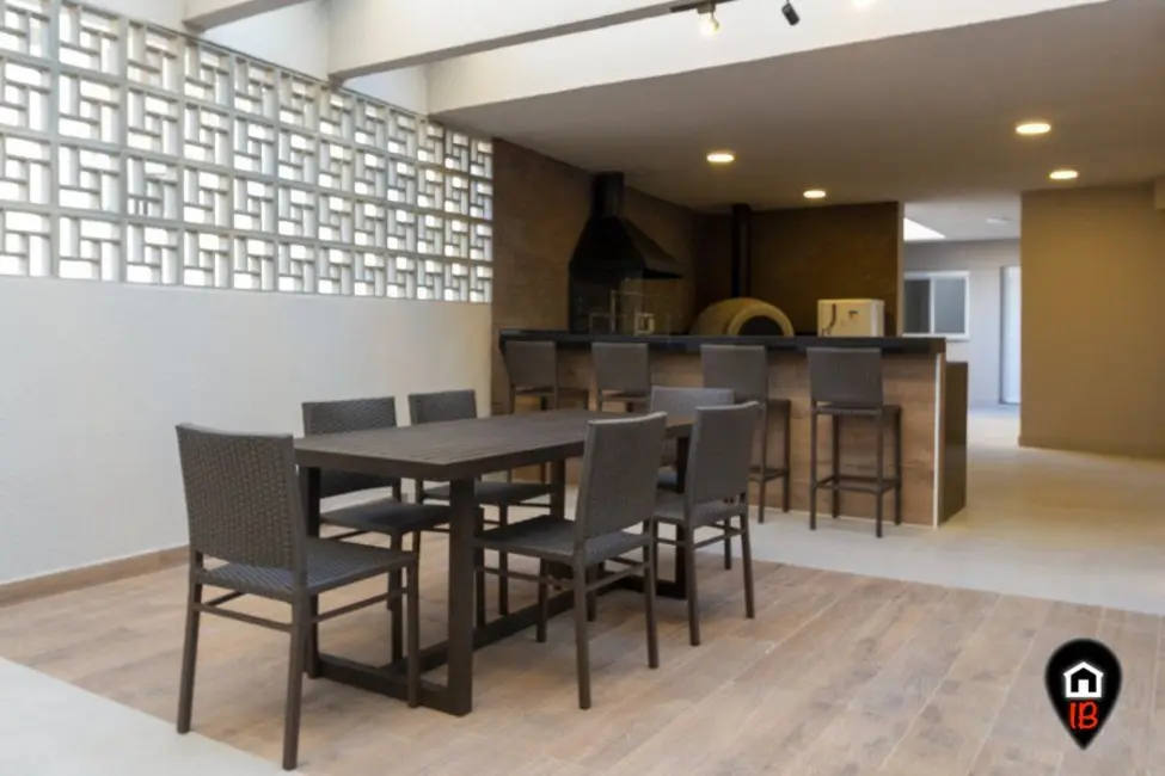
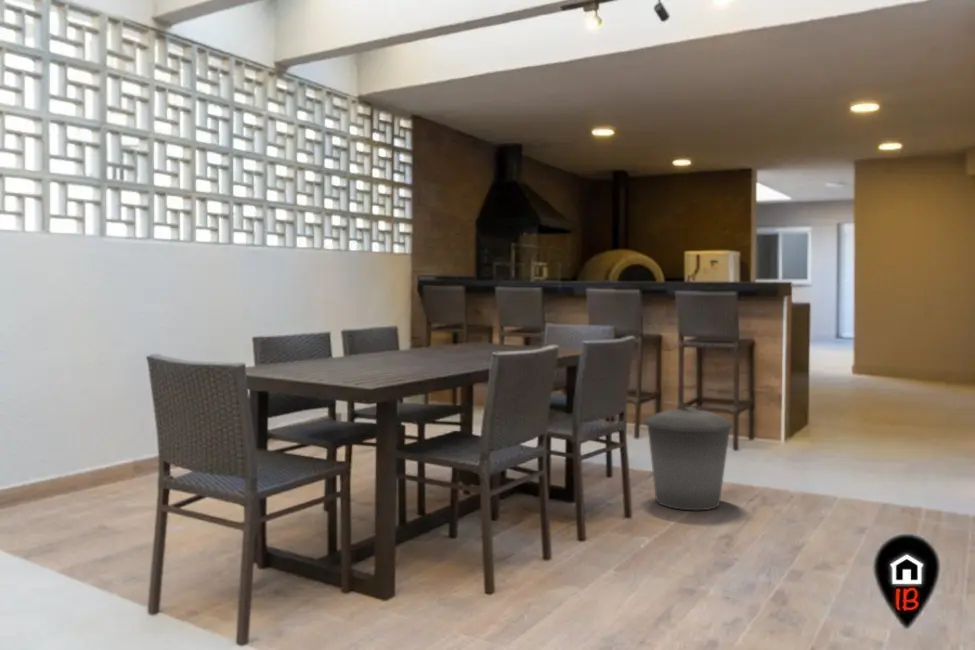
+ trash can [644,406,734,511]
